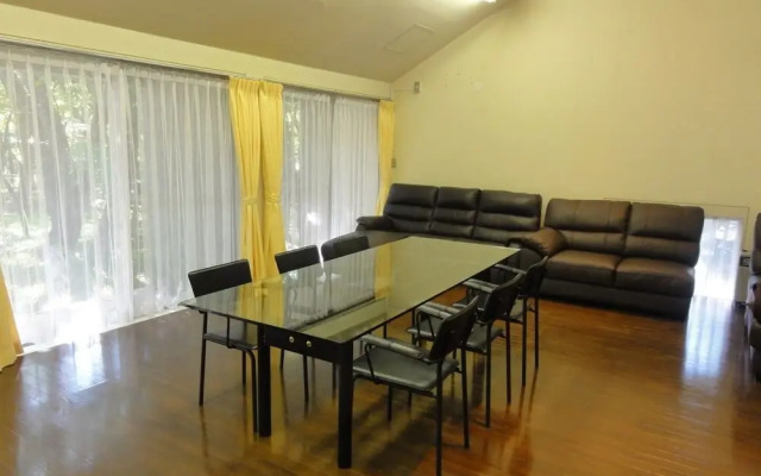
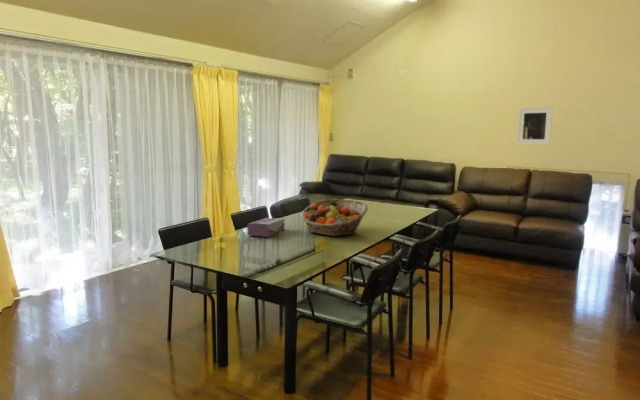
+ fruit basket [299,198,369,237]
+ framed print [516,106,554,146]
+ tissue box [246,217,285,238]
